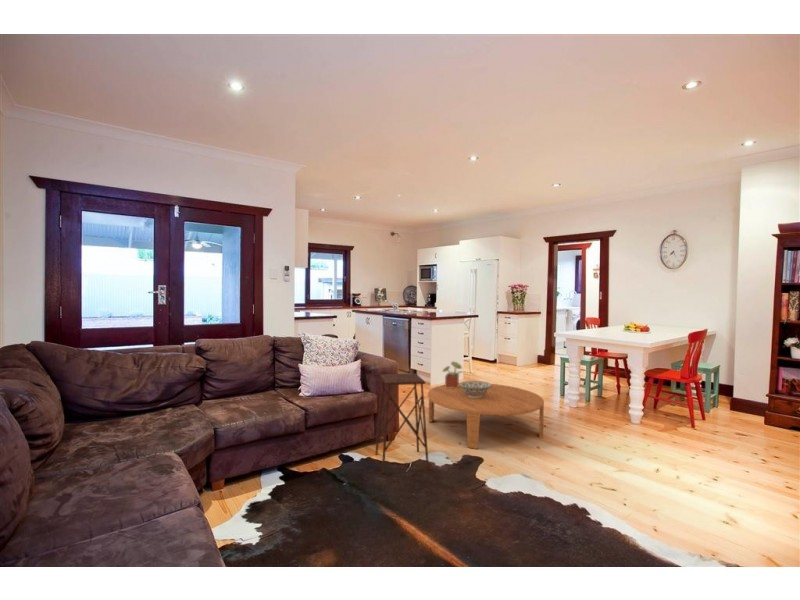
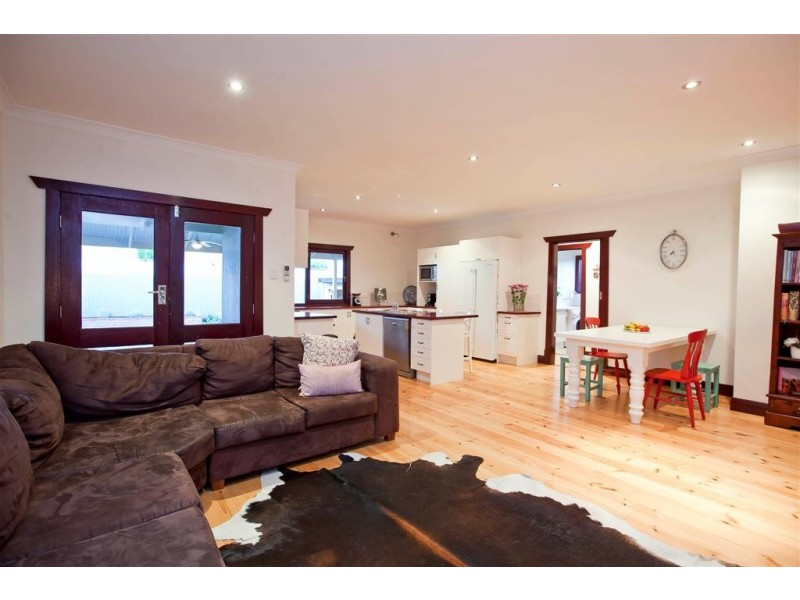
- side table [374,373,430,475]
- coffee table [427,383,545,450]
- potted flower [442,361,465,389]
- decorative bowl [459,380,492,398]
